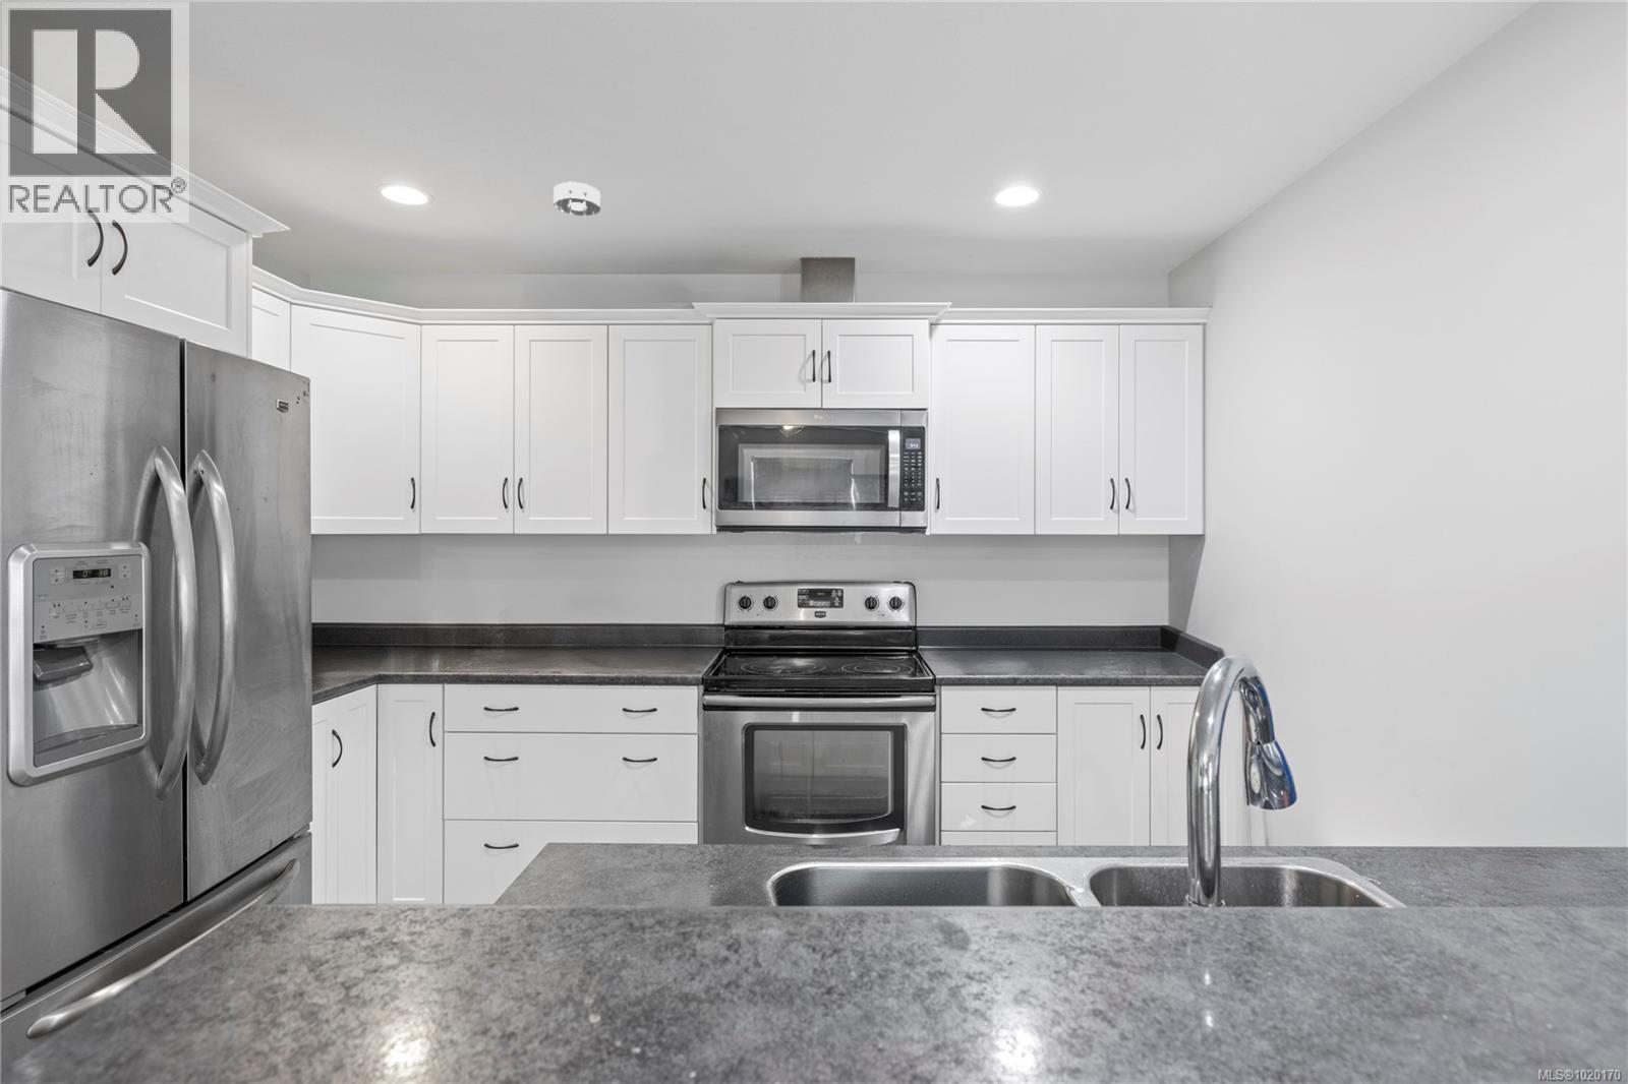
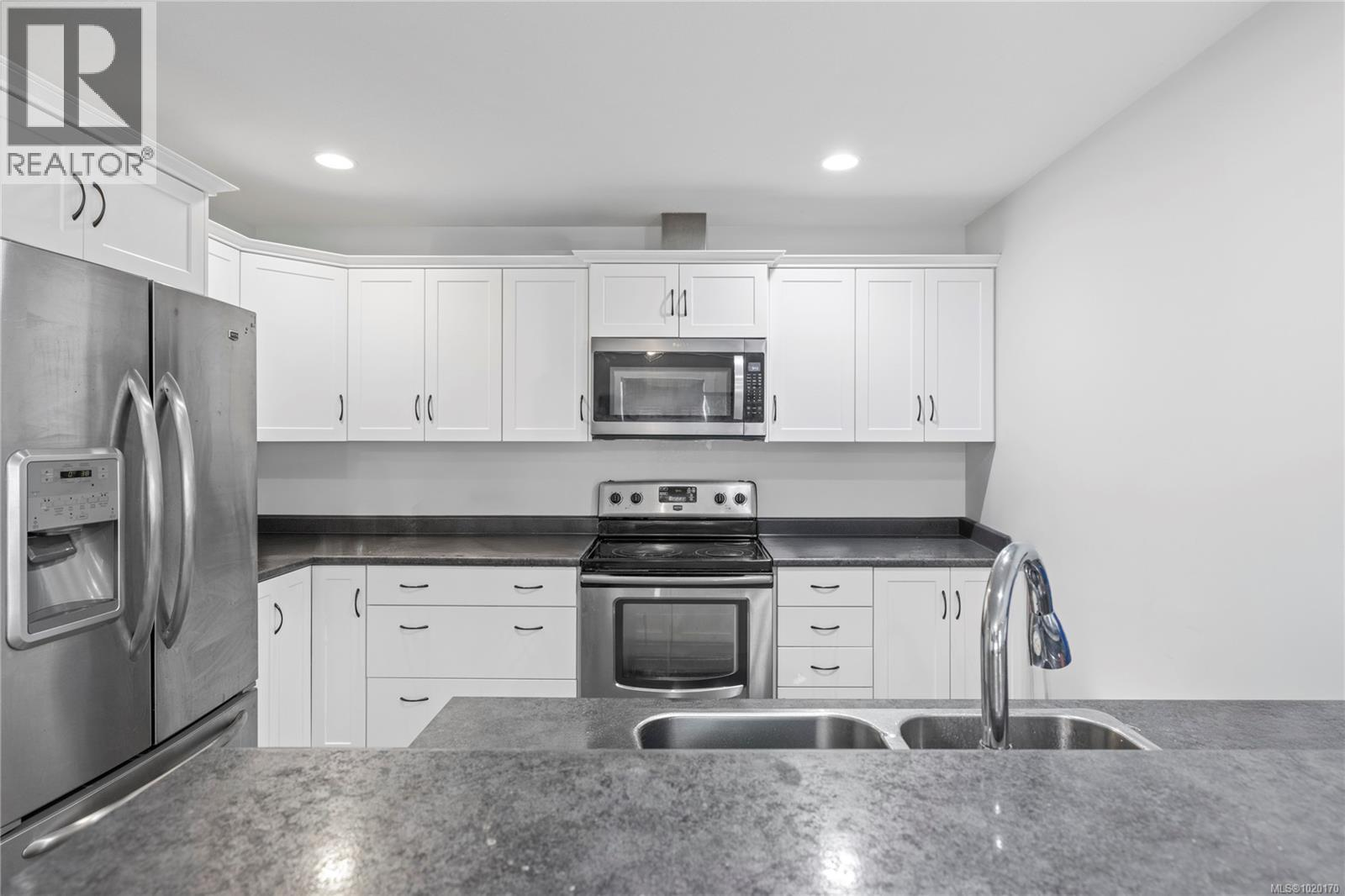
- smoke detector [552,180,602,217]
